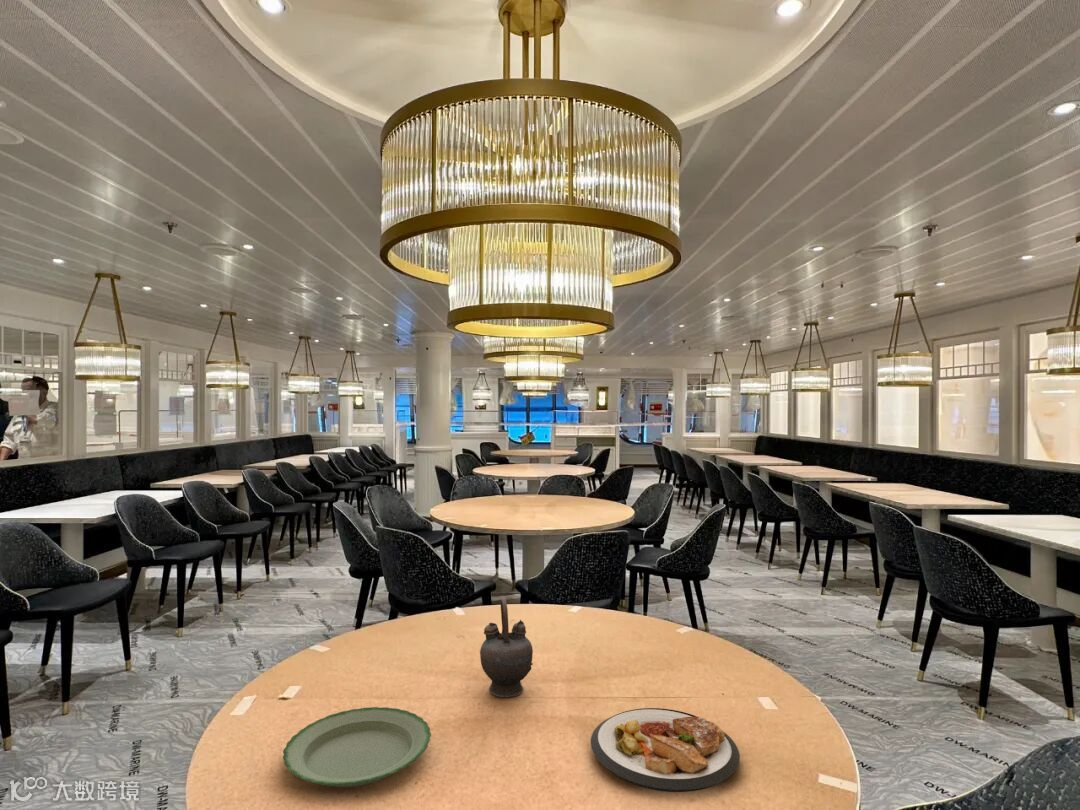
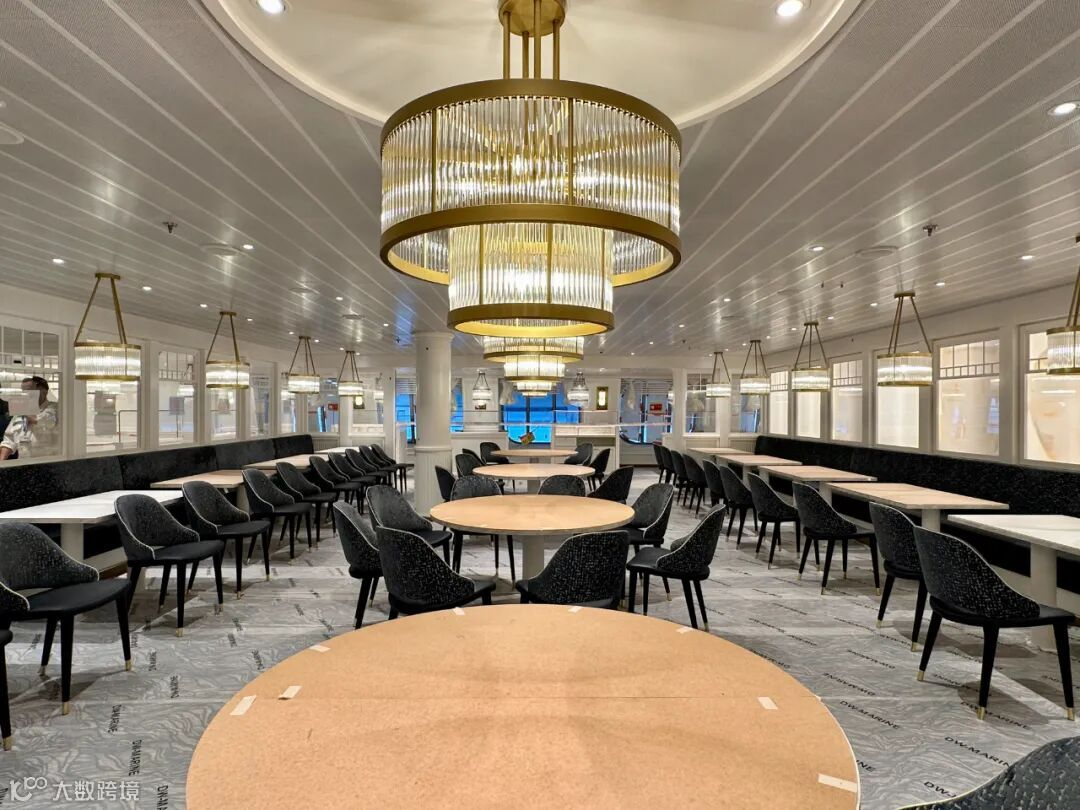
- plate [590,707,741,793]
- plate [282,706,432,788]
- teapot [479,597,534,698]
